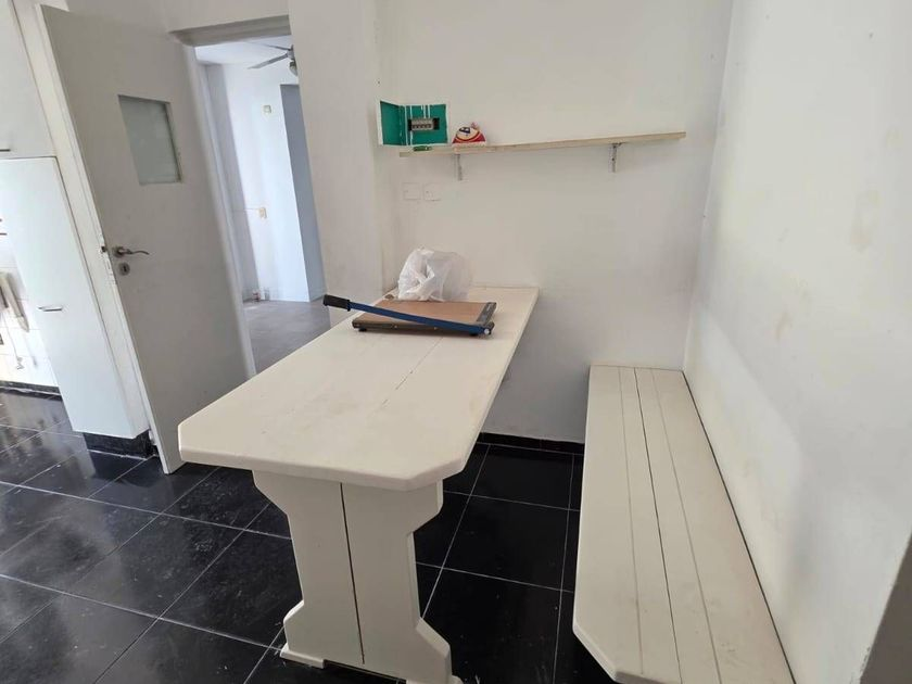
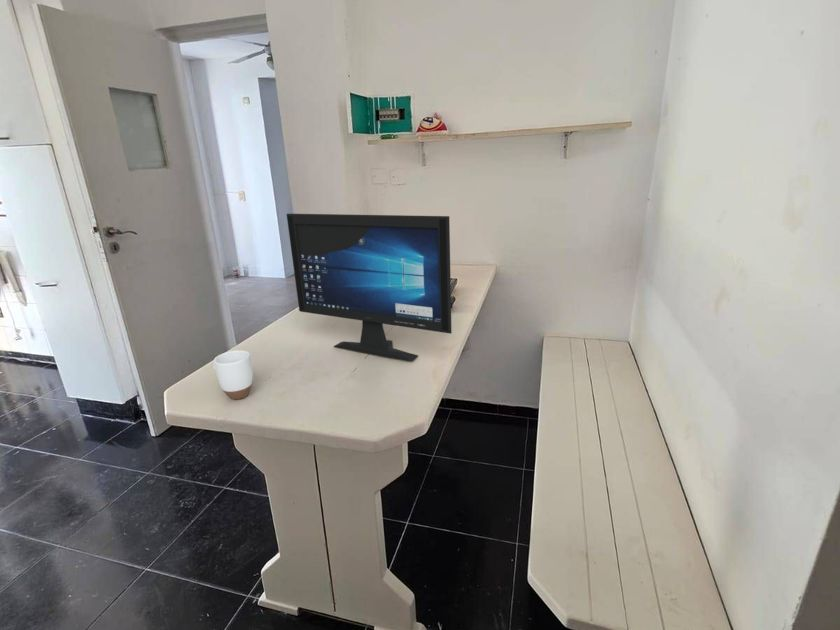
+ computer monitor [286,213,453,362]
+ mug [212,349,254,400]
